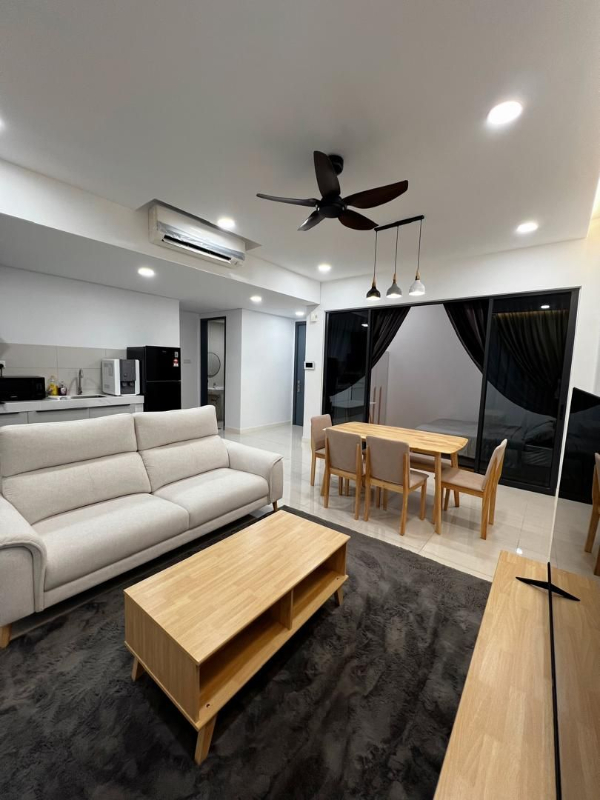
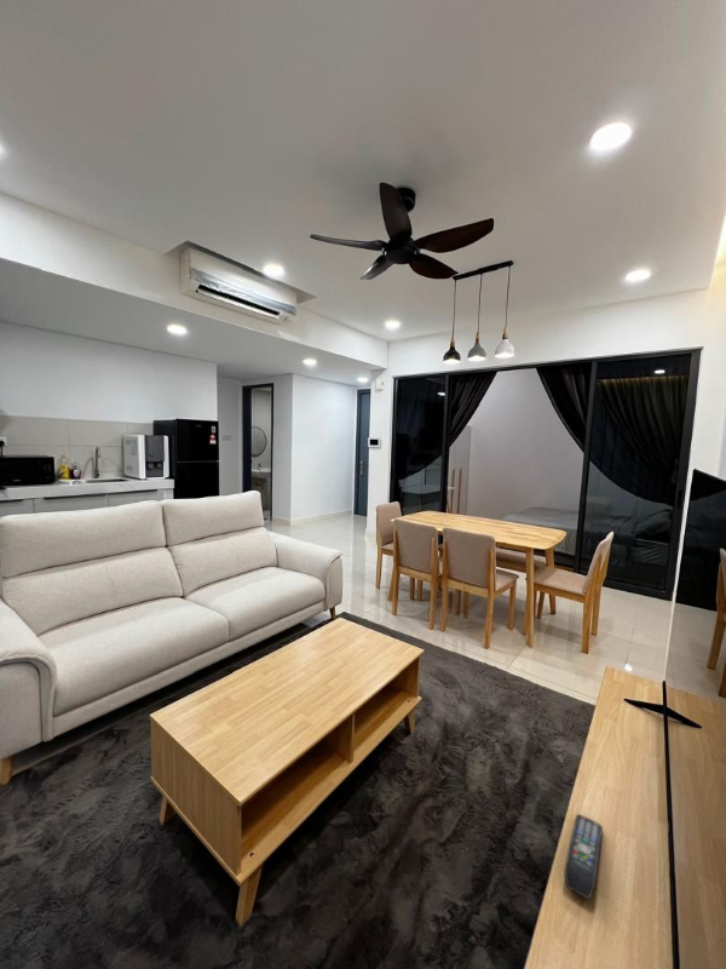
+ remote control [564,813,604,901]
